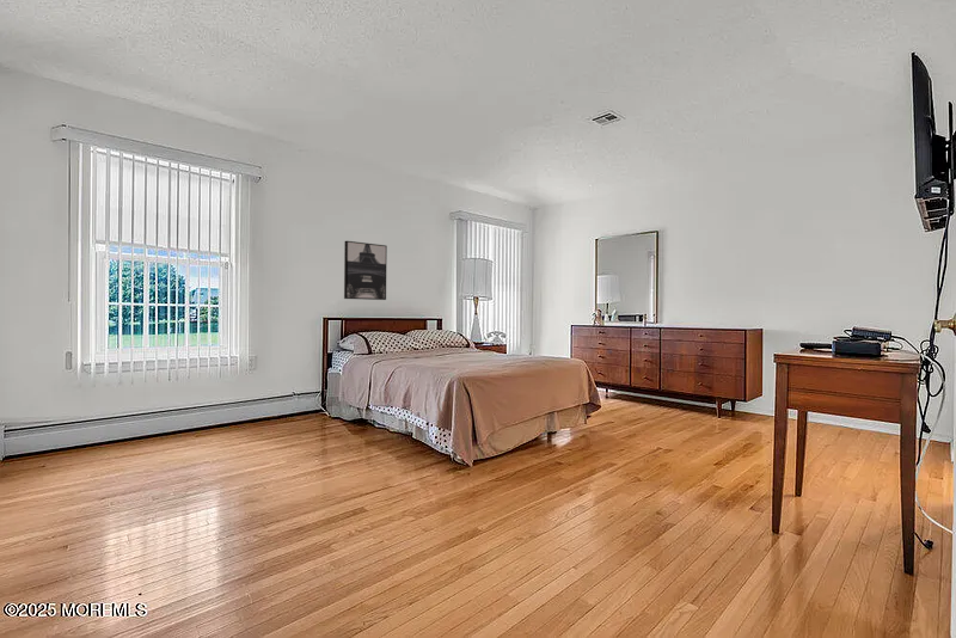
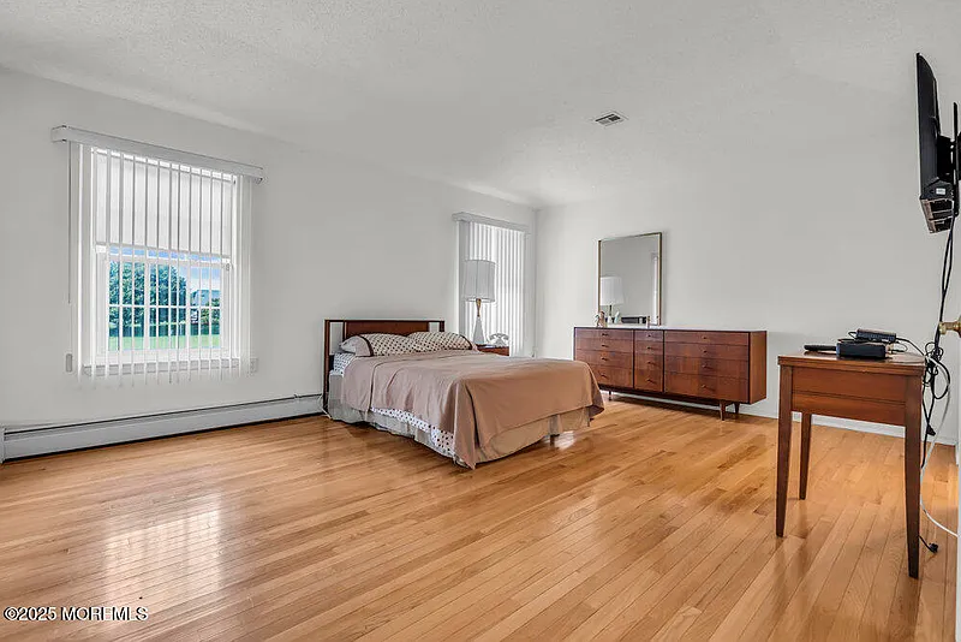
- wall art [343,240,388,301]
